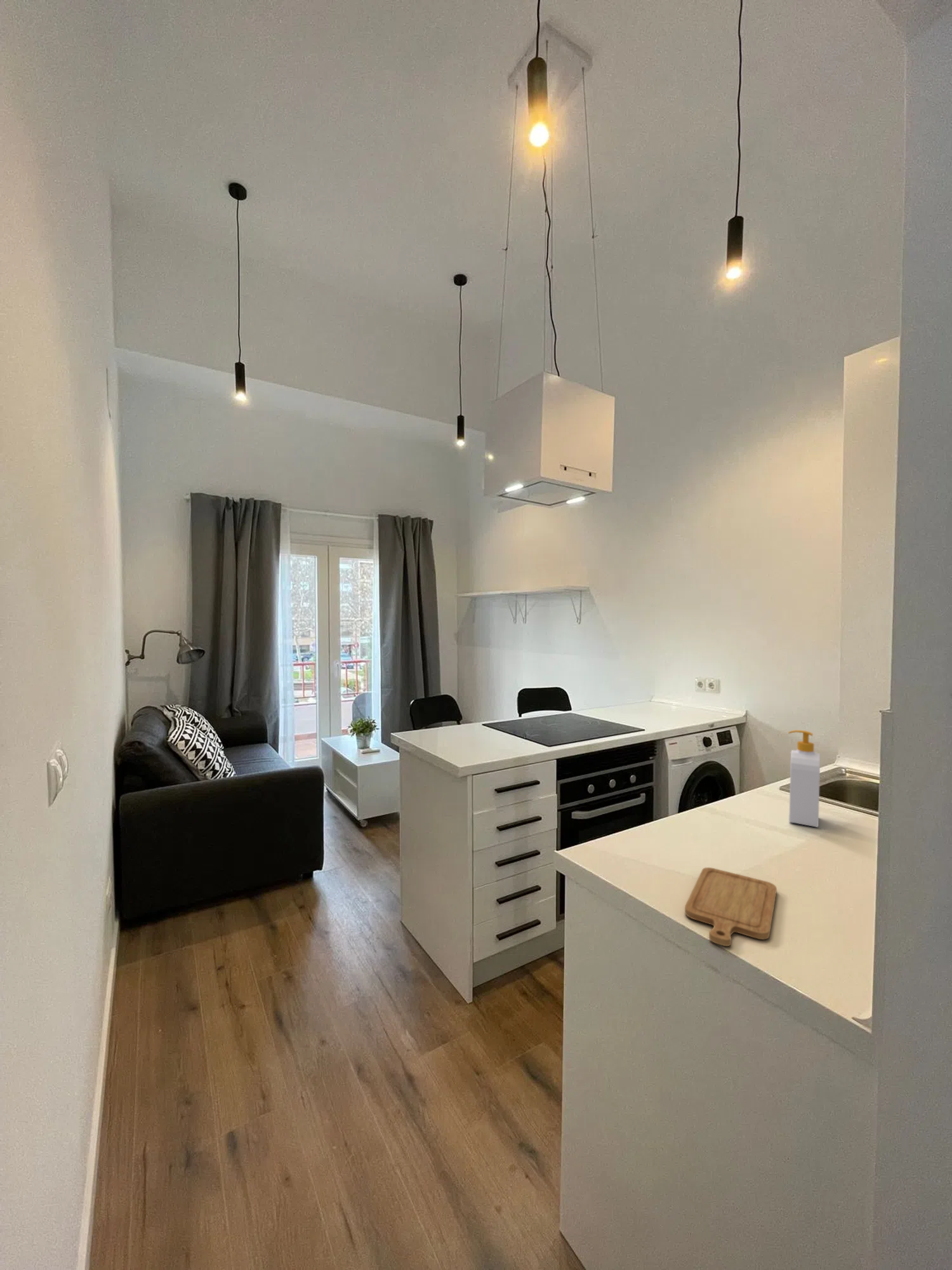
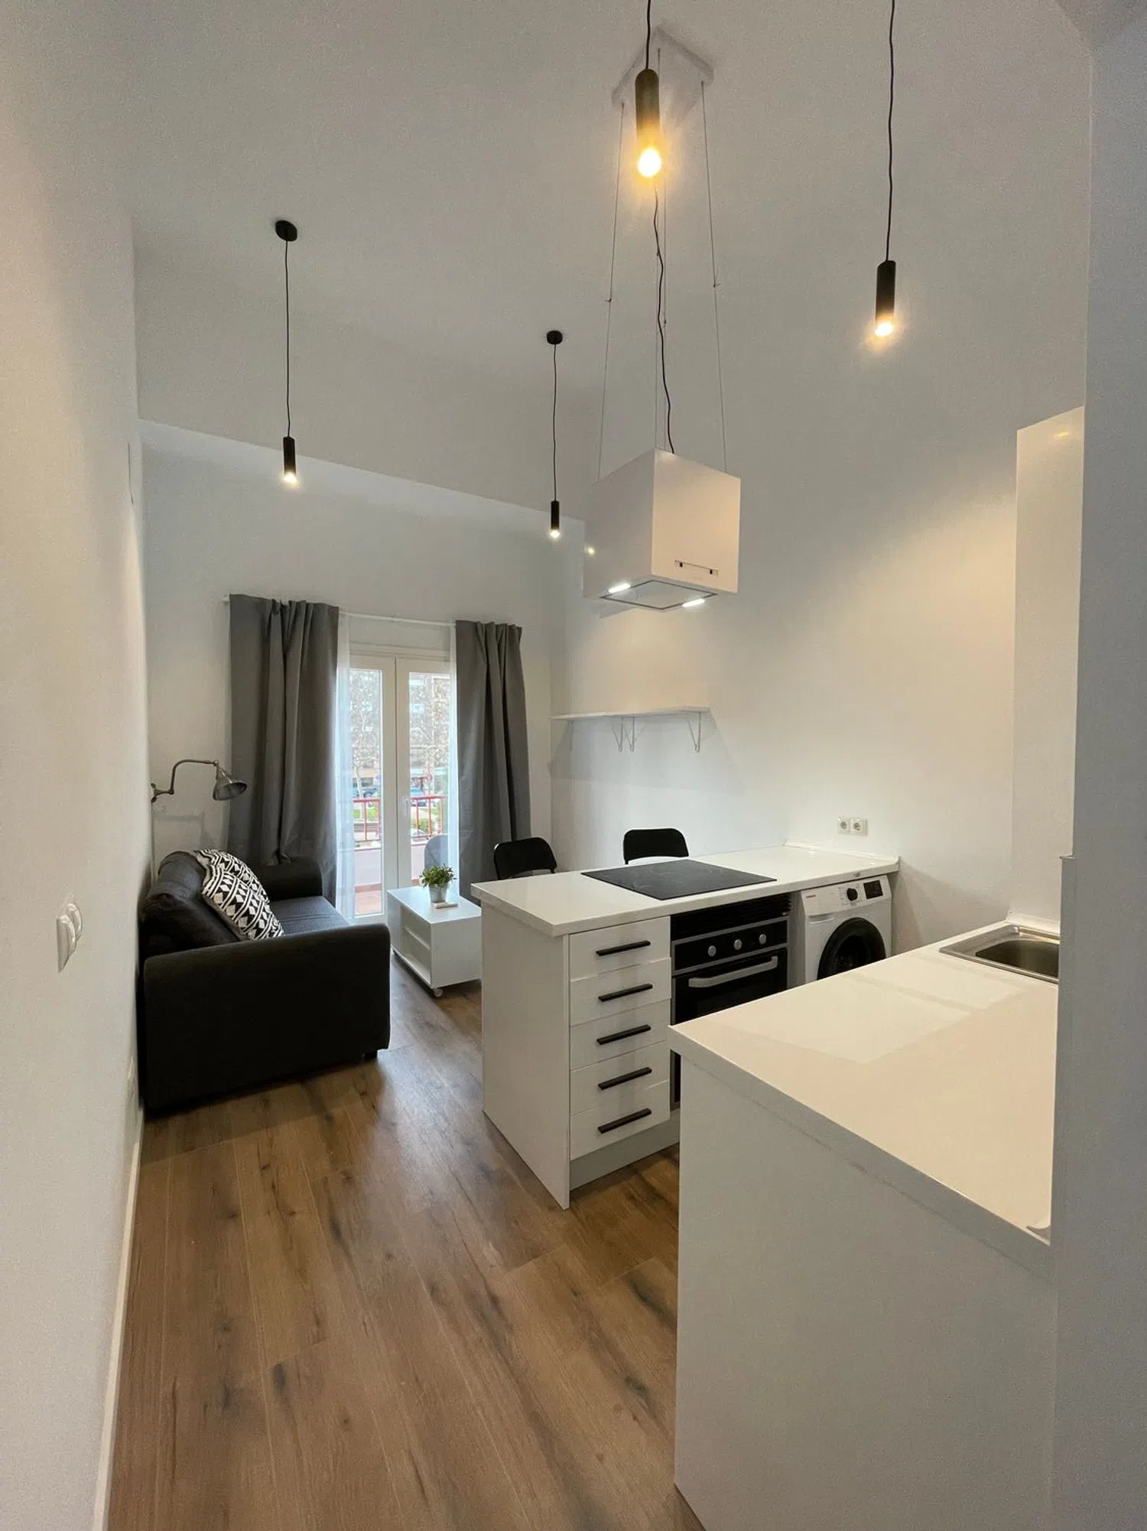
- chopping board [684,867,777,947]
- soap bottle [788,730,821,828]
